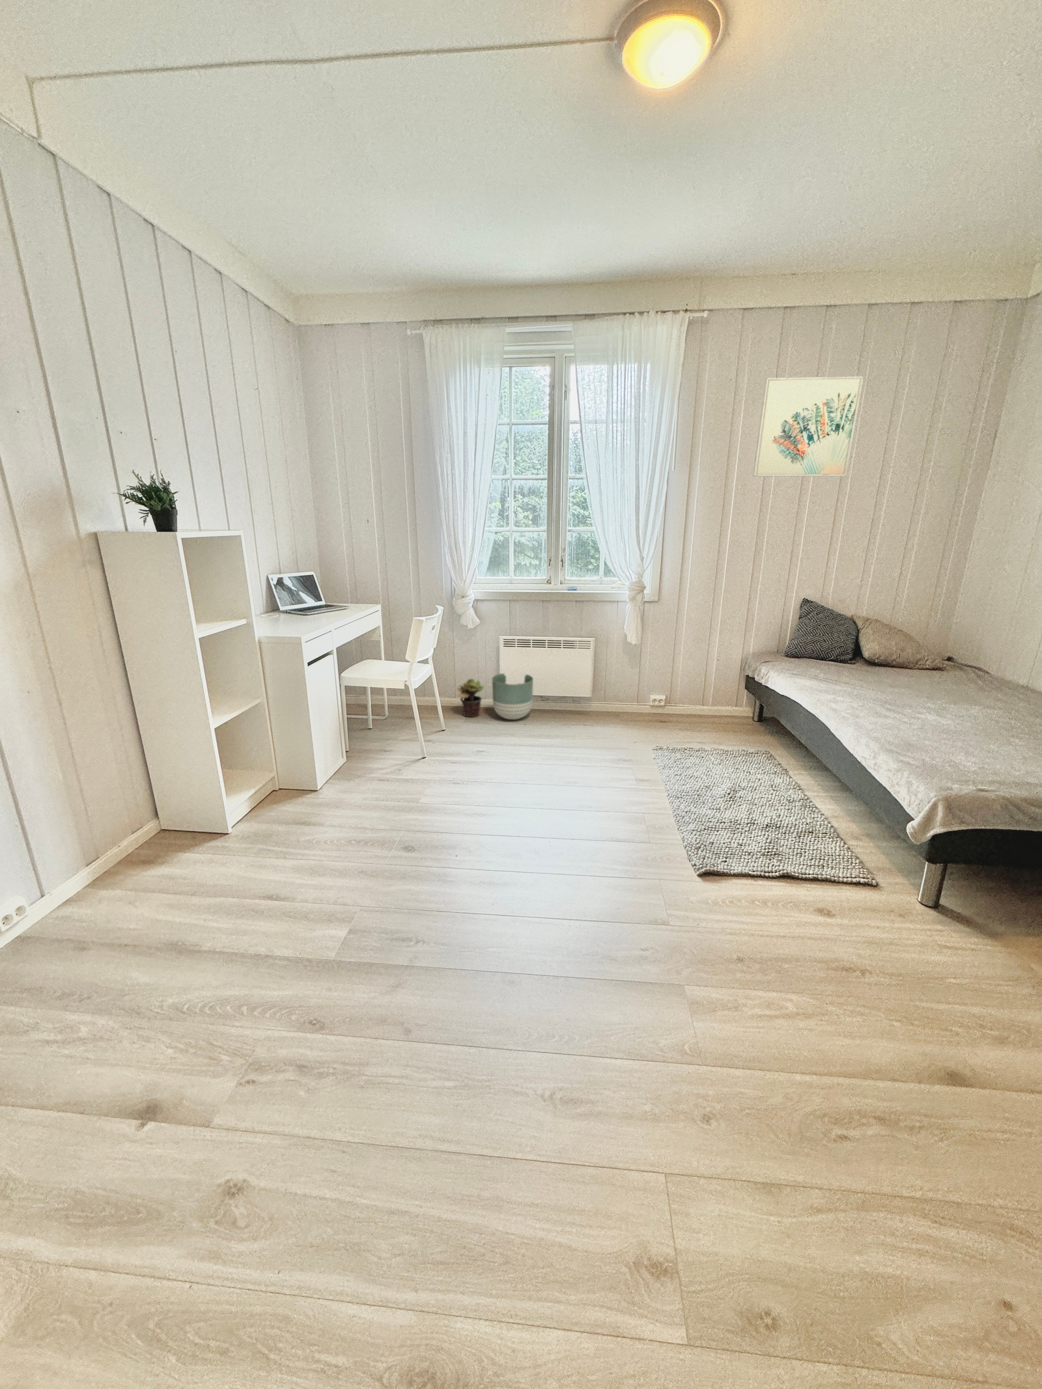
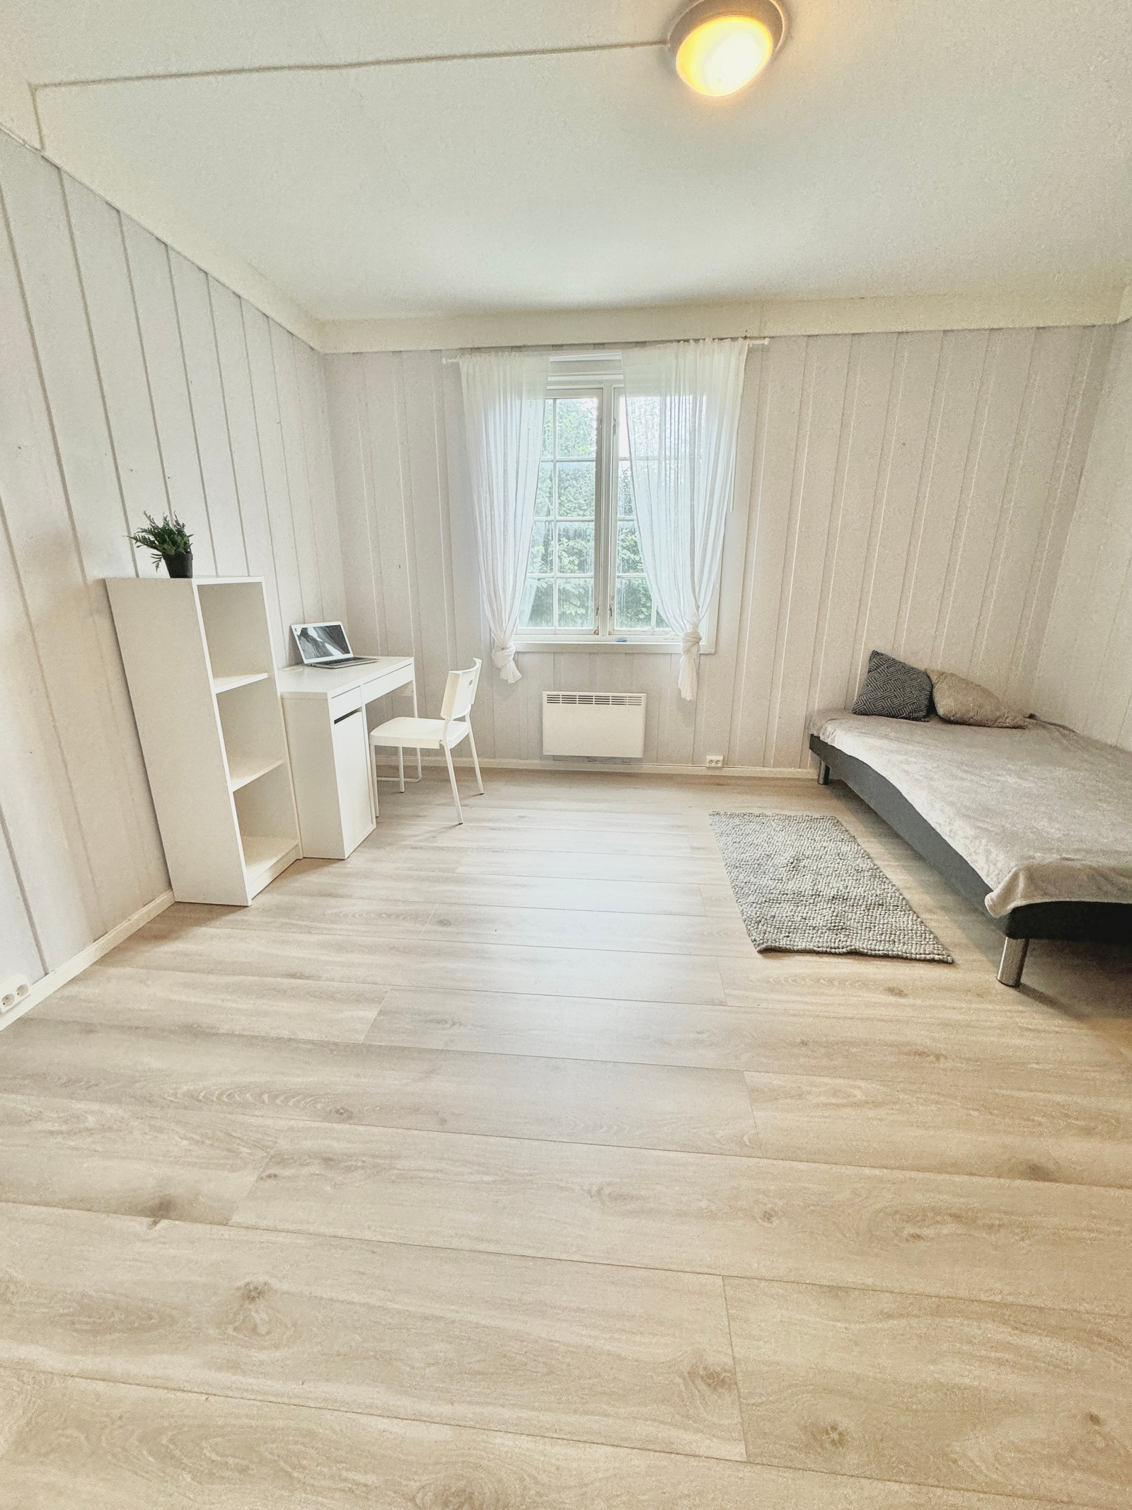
- wall art [752,375,865,476]
- potted plant [456,678,485,718]
- planter [491,673,534,720]
